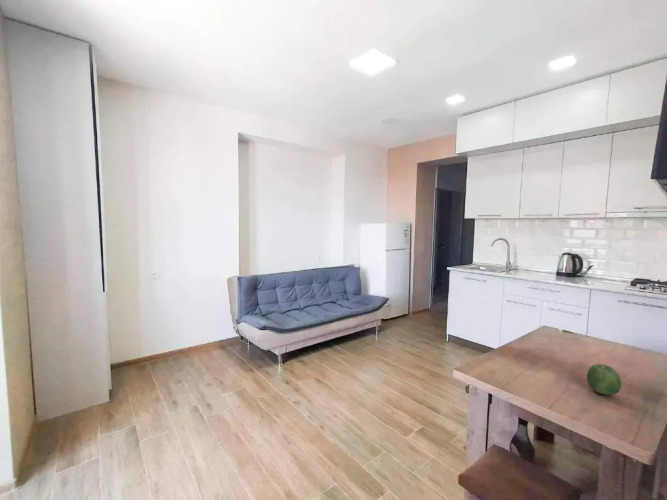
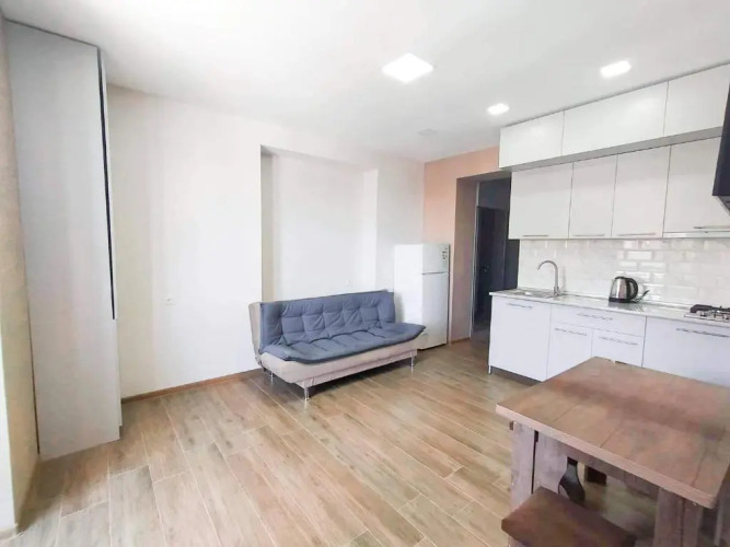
- fruit [586,363,622,396]
